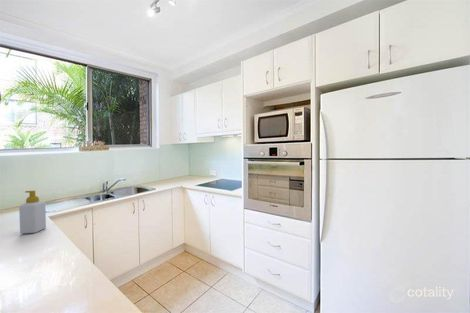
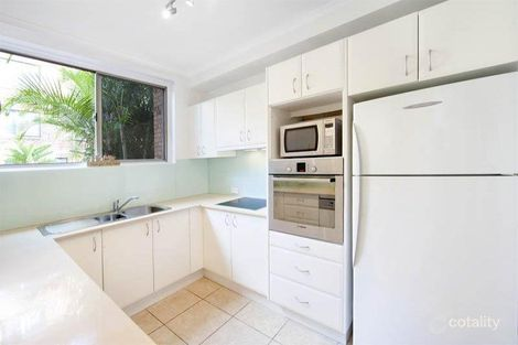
- soap bottle [18,190,47,235]
